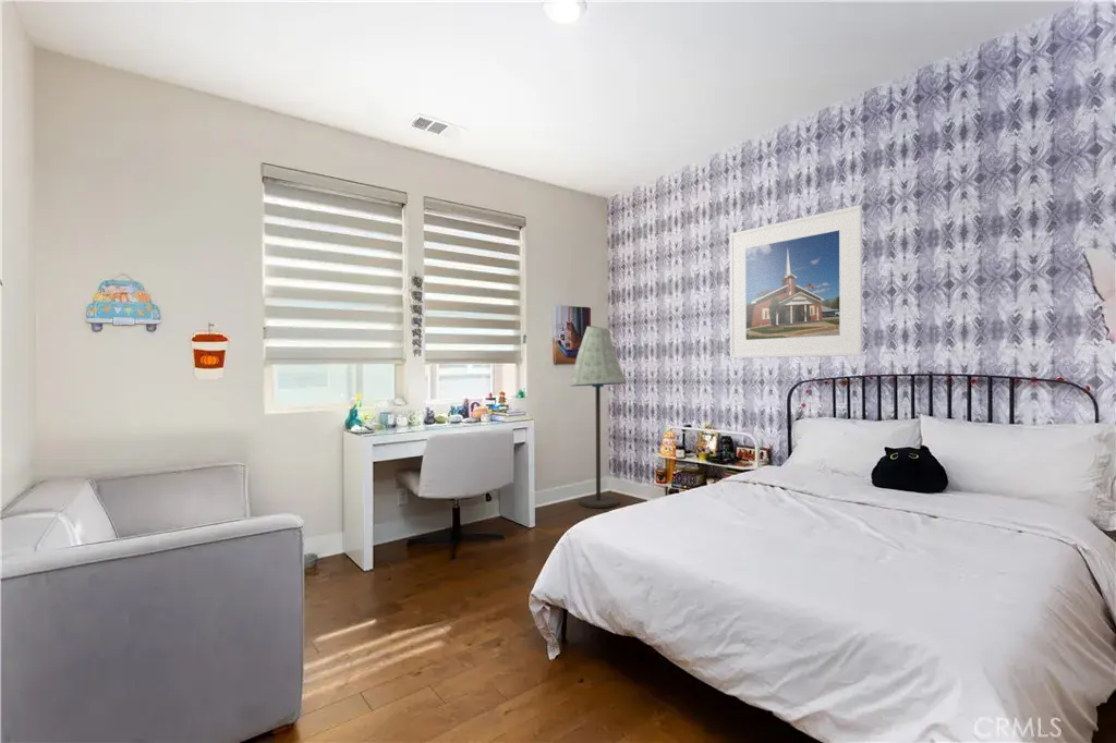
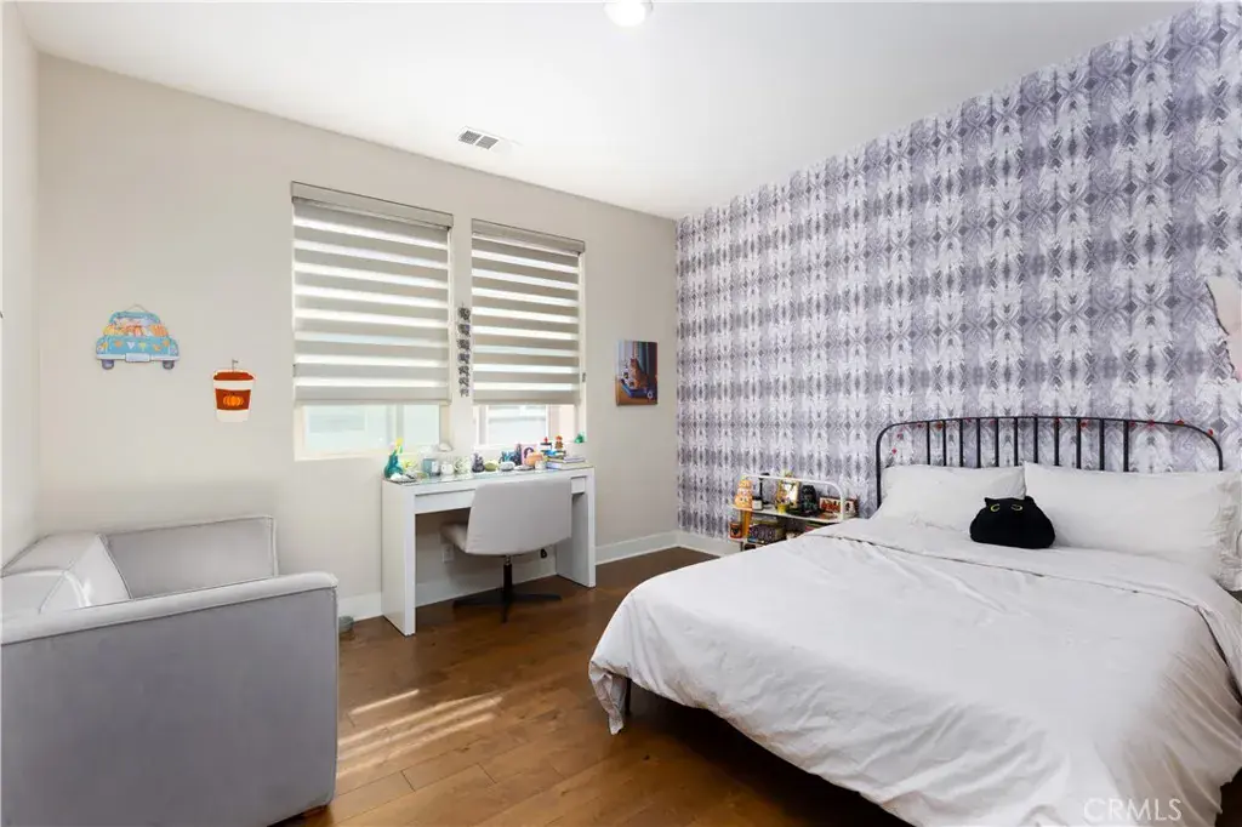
- floor lamp [569,325,627,509]
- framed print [729,204,863,360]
